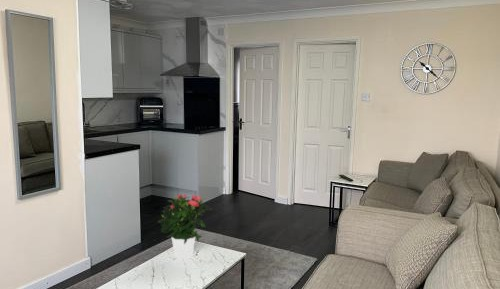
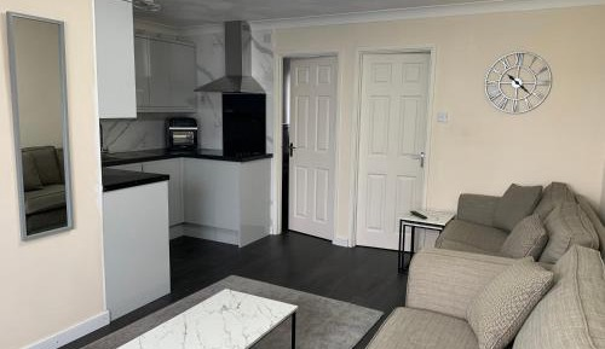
- potted flower [157,193,213,260]
